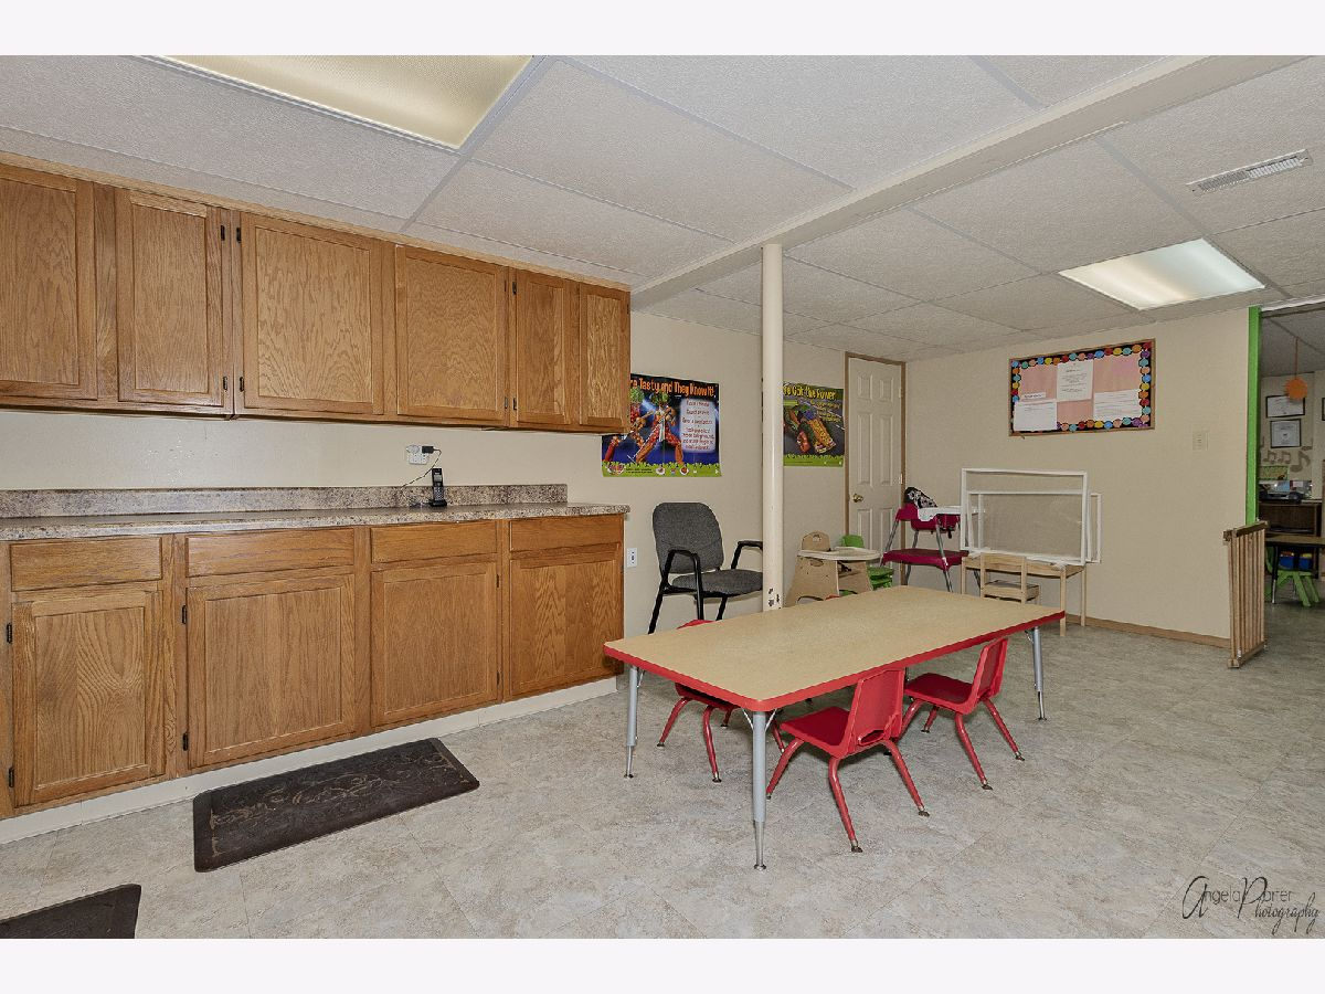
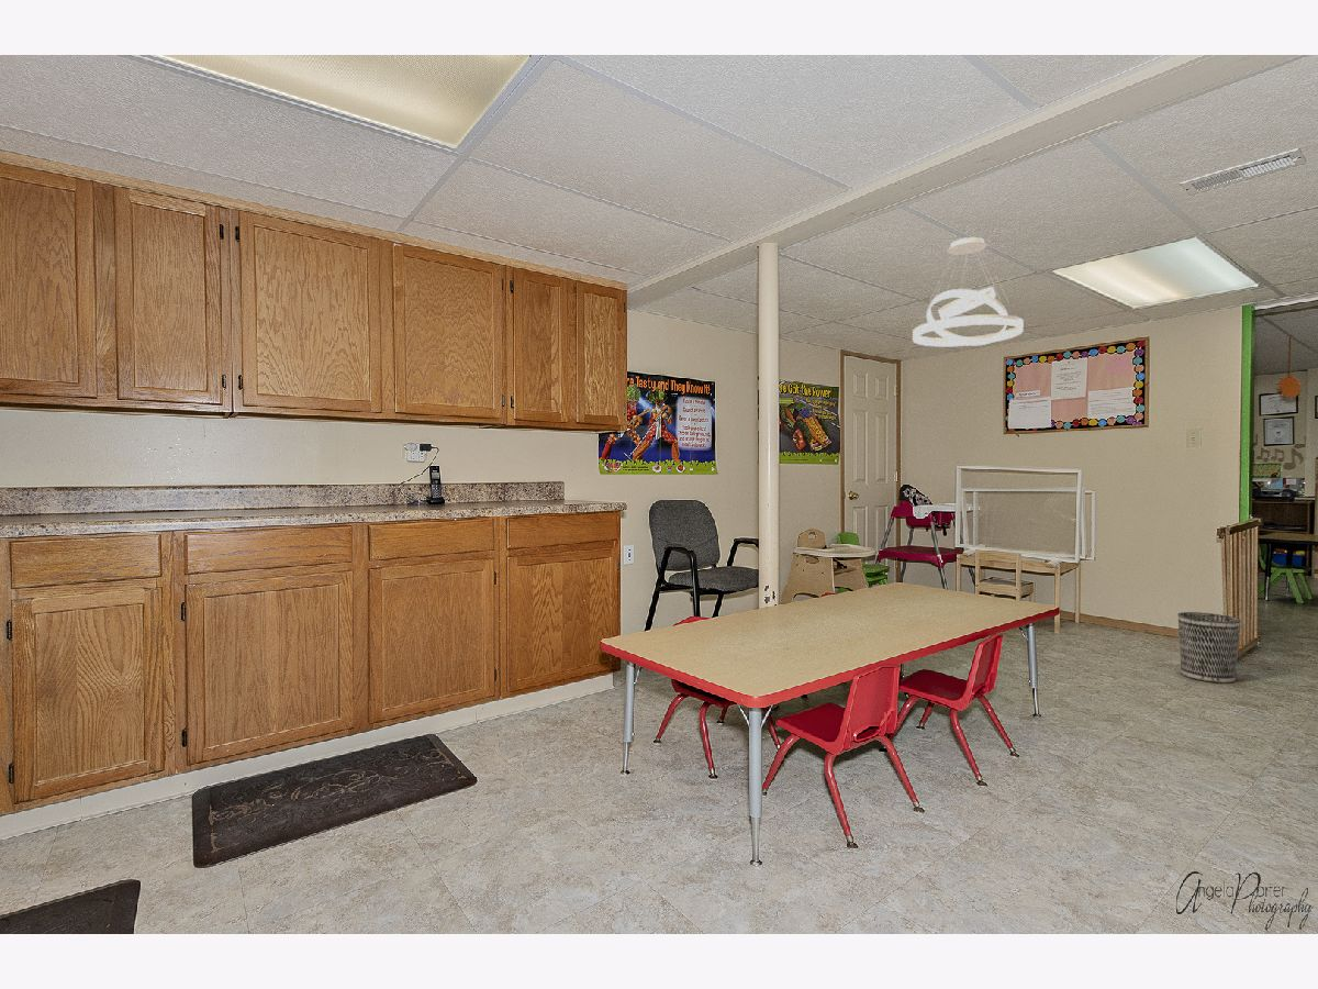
+ pendant light [912,236,1025,347]
+ wastebasket [1177,611,1242,685]
